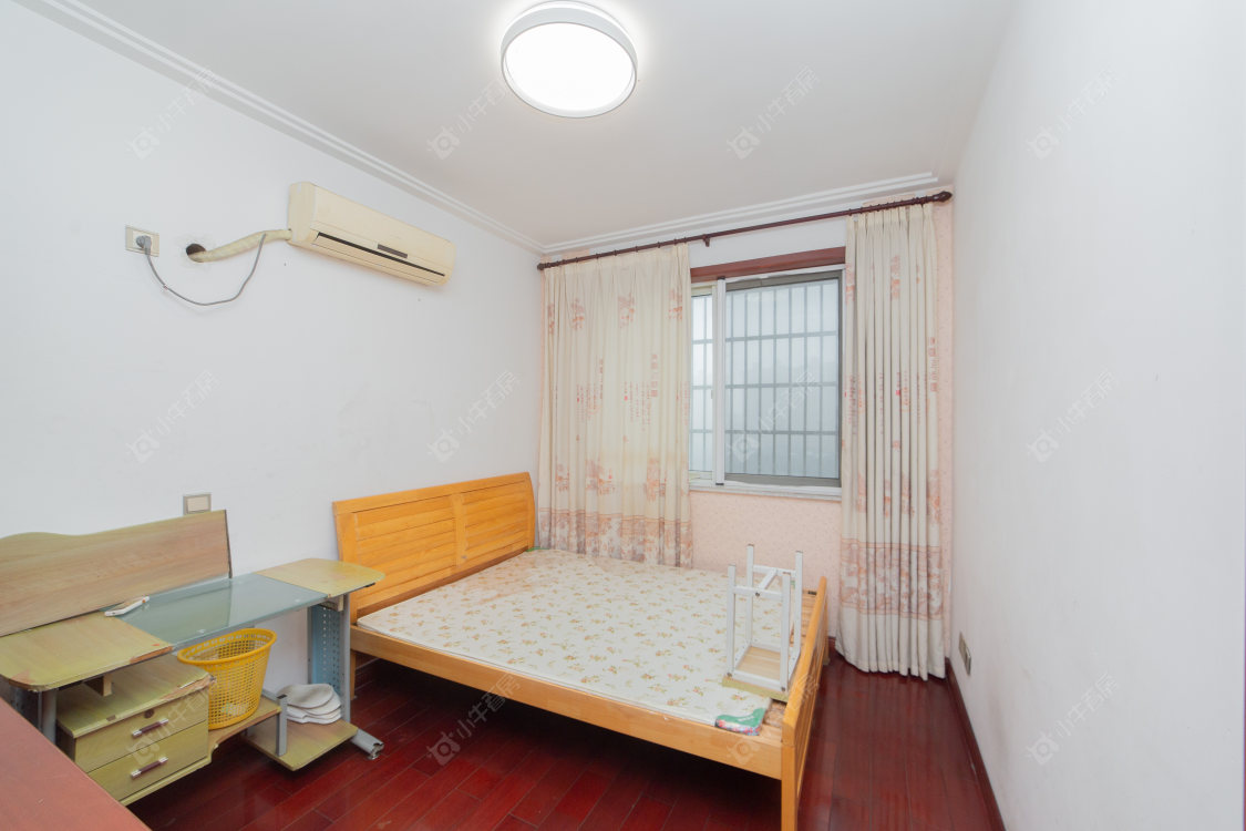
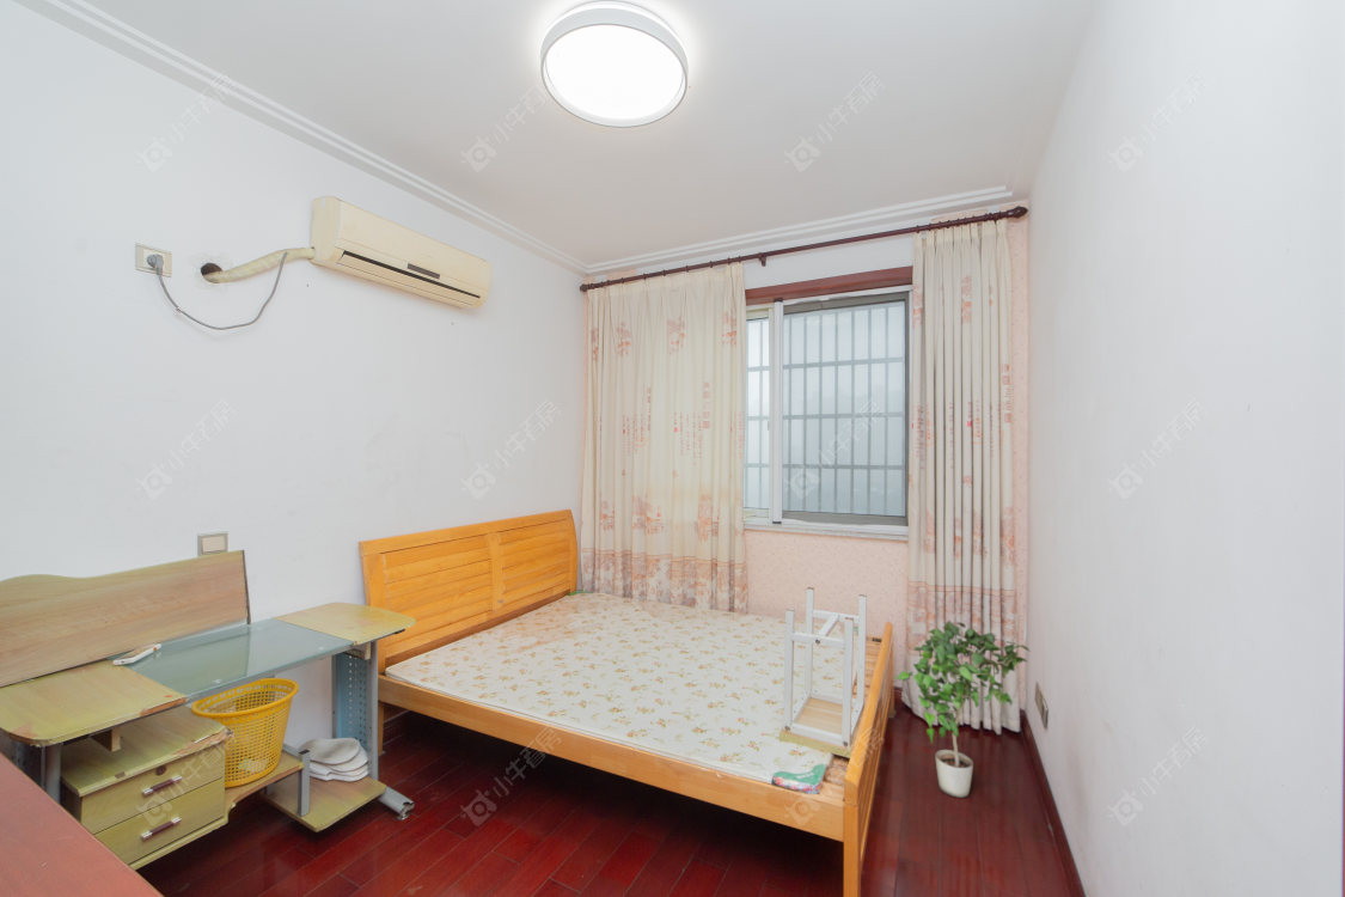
+ potted plant [895,620,1031,799]
